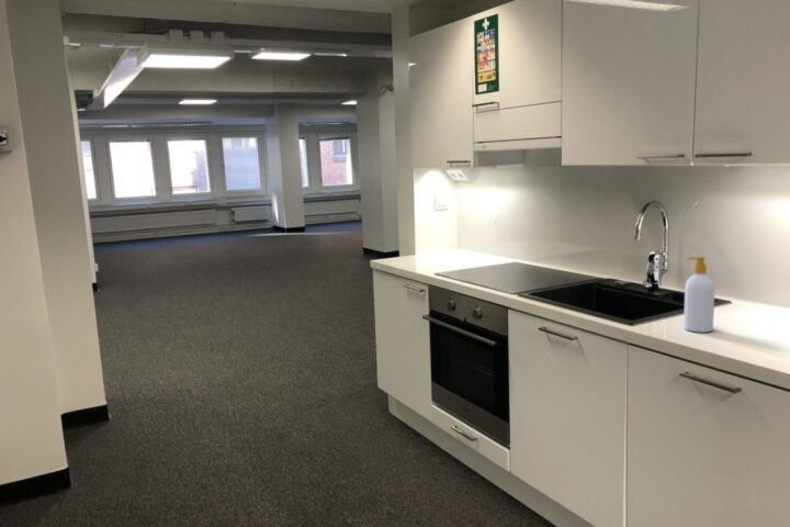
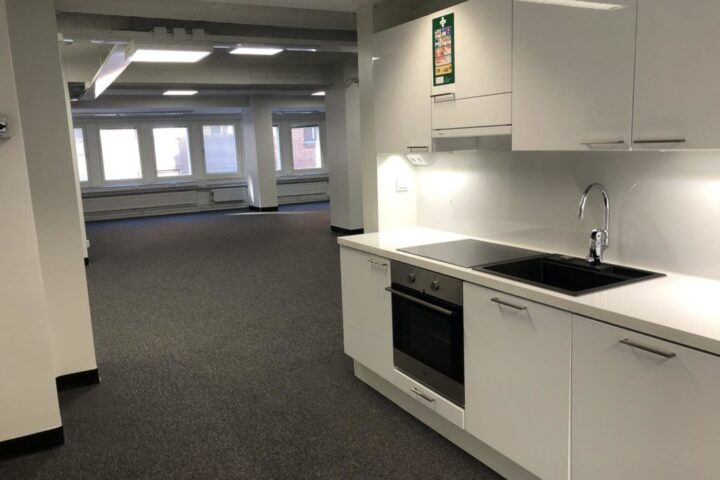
- soap bottle [682,256,716,334]
